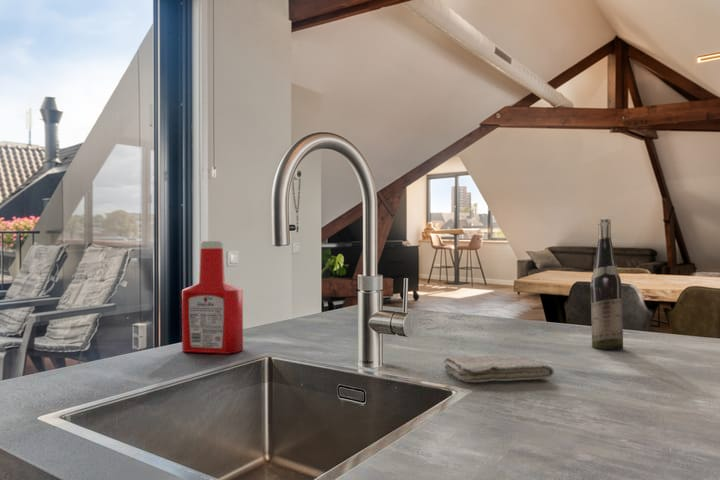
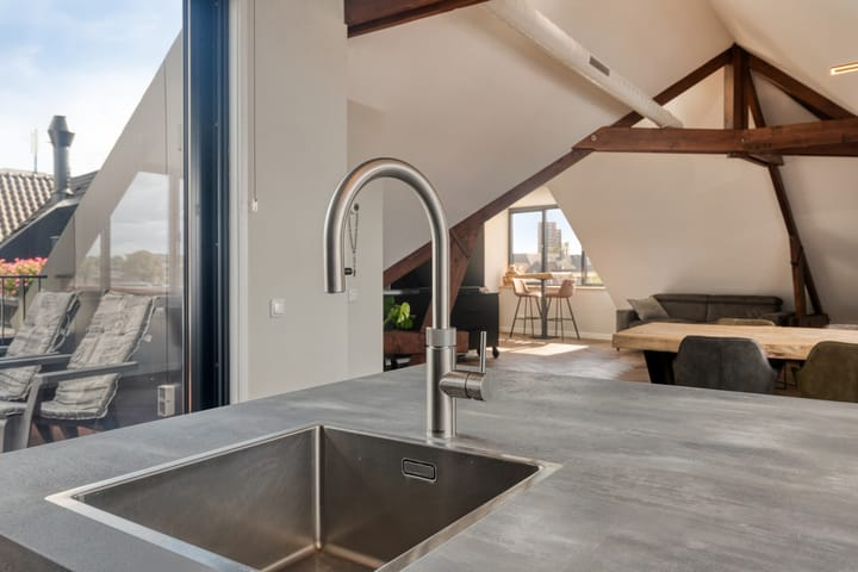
- wine bottle [590,218,624,351]
- soap bottle [181,240,244,355]
- washcloth [443,354,555,383]
